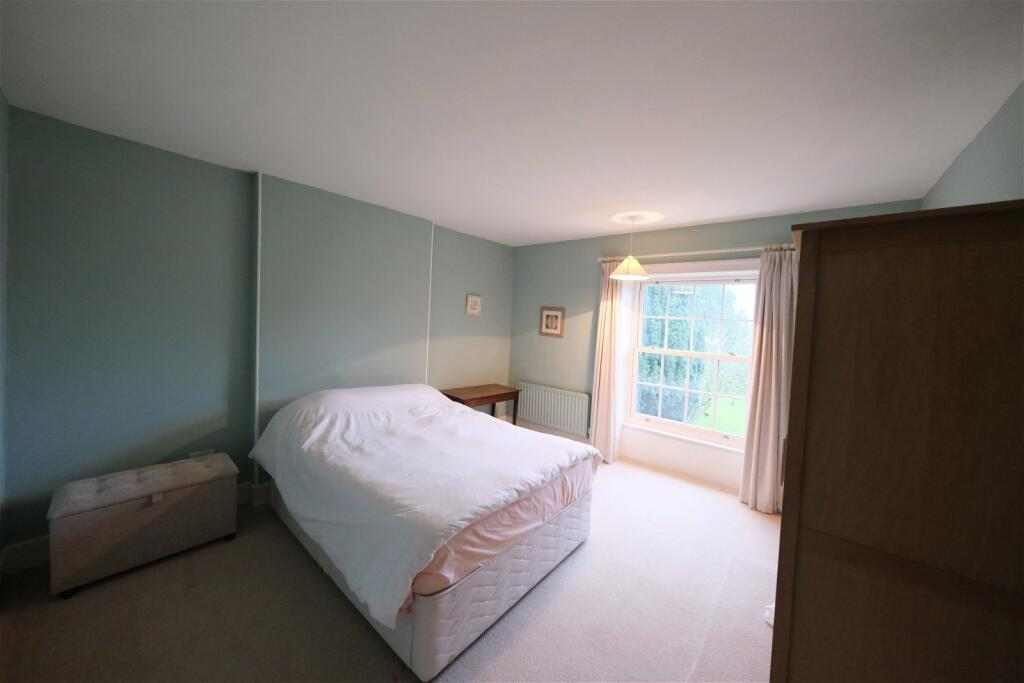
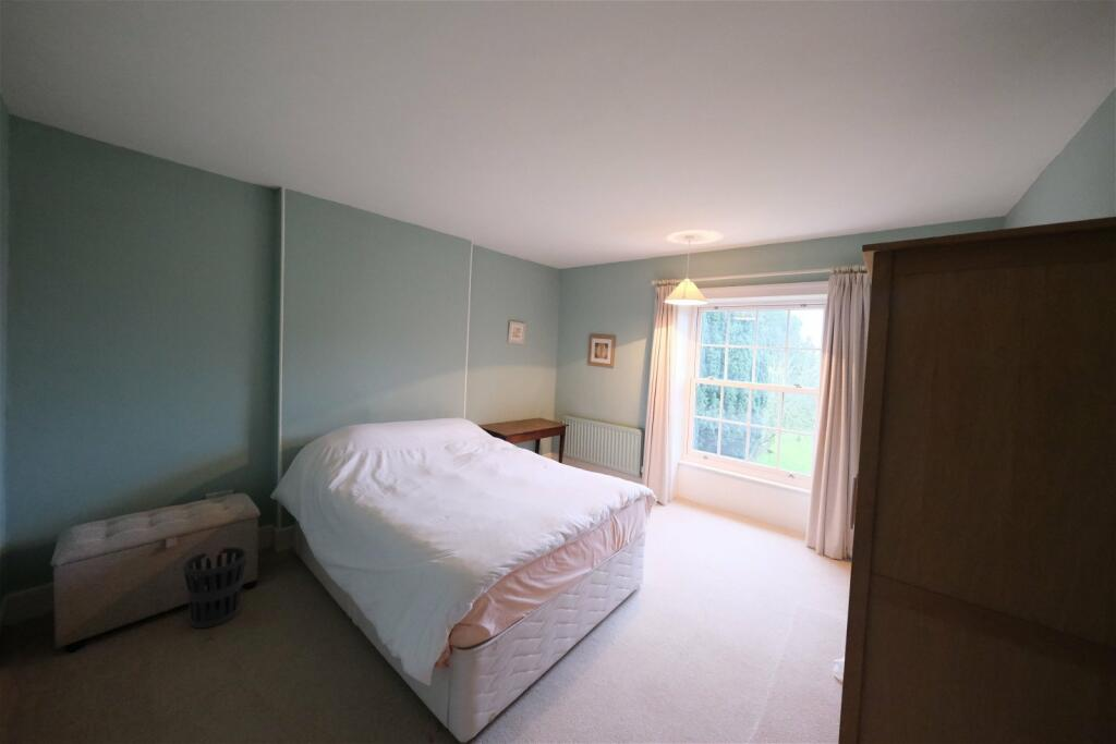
+ wastebasket [182,546,248,630]
